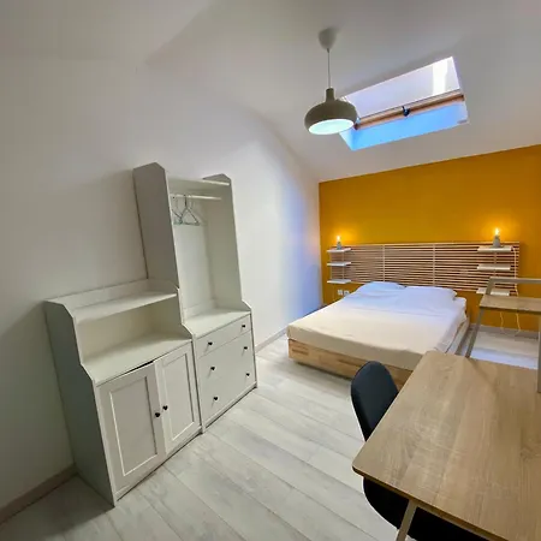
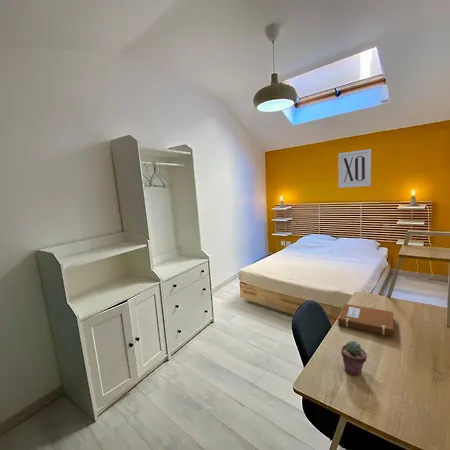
+ potted succulent [340,340,368,376]
+ wall art [337,148,372,189]
+ notebook [336,303,394,338]
